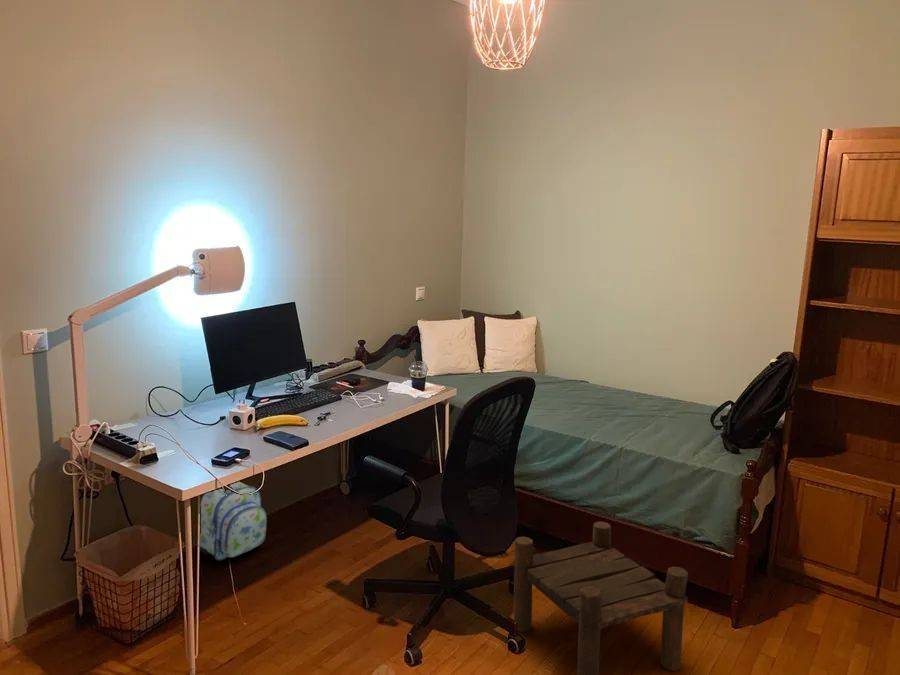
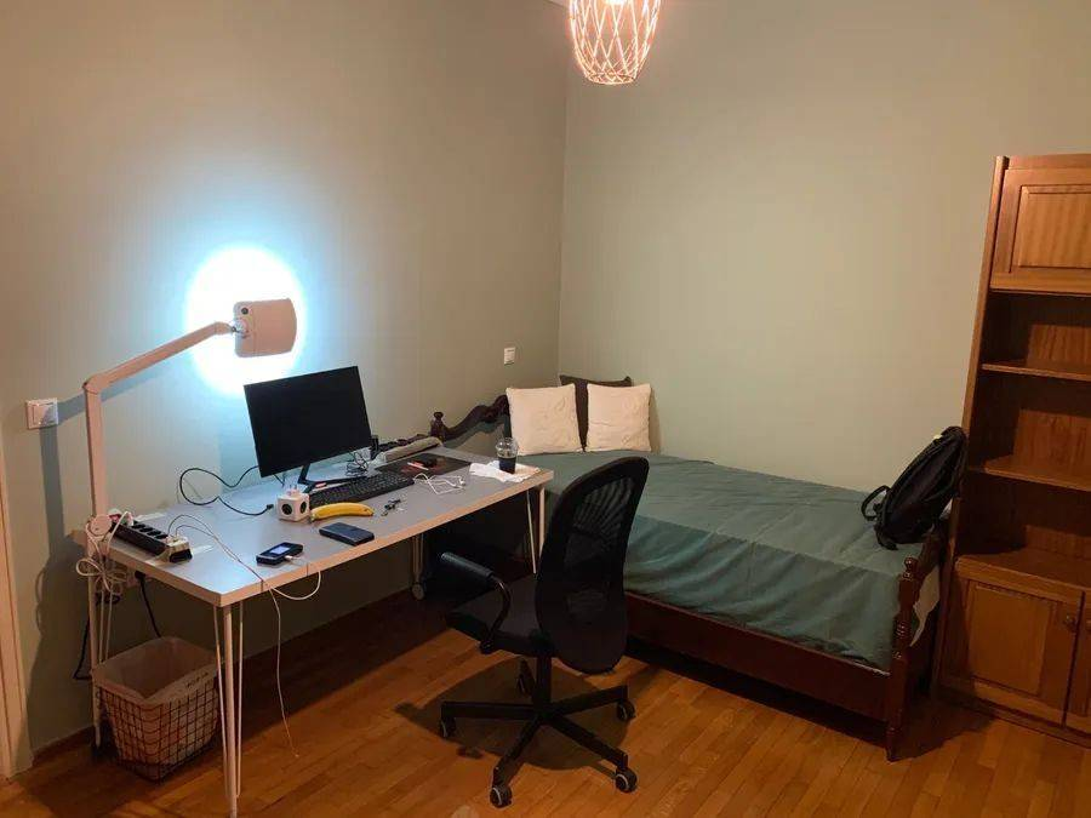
- stool [513,521,689,675]
- backpack [199,481,268,561]
